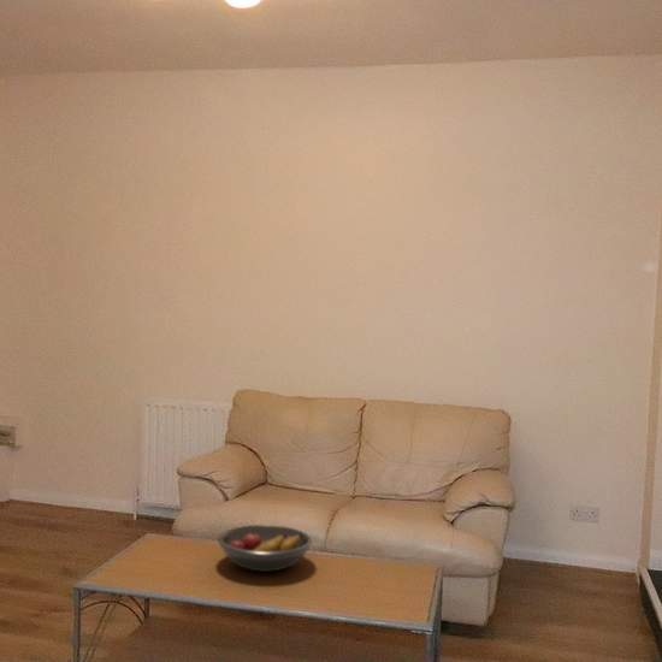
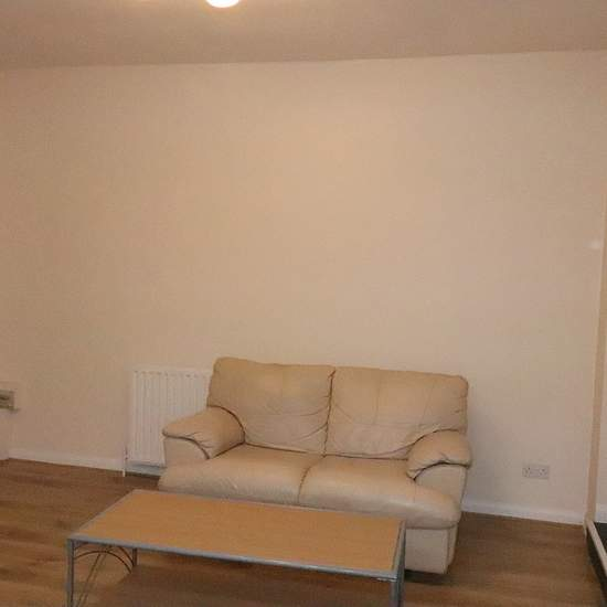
- fruit bowl [217,524,314,573]
